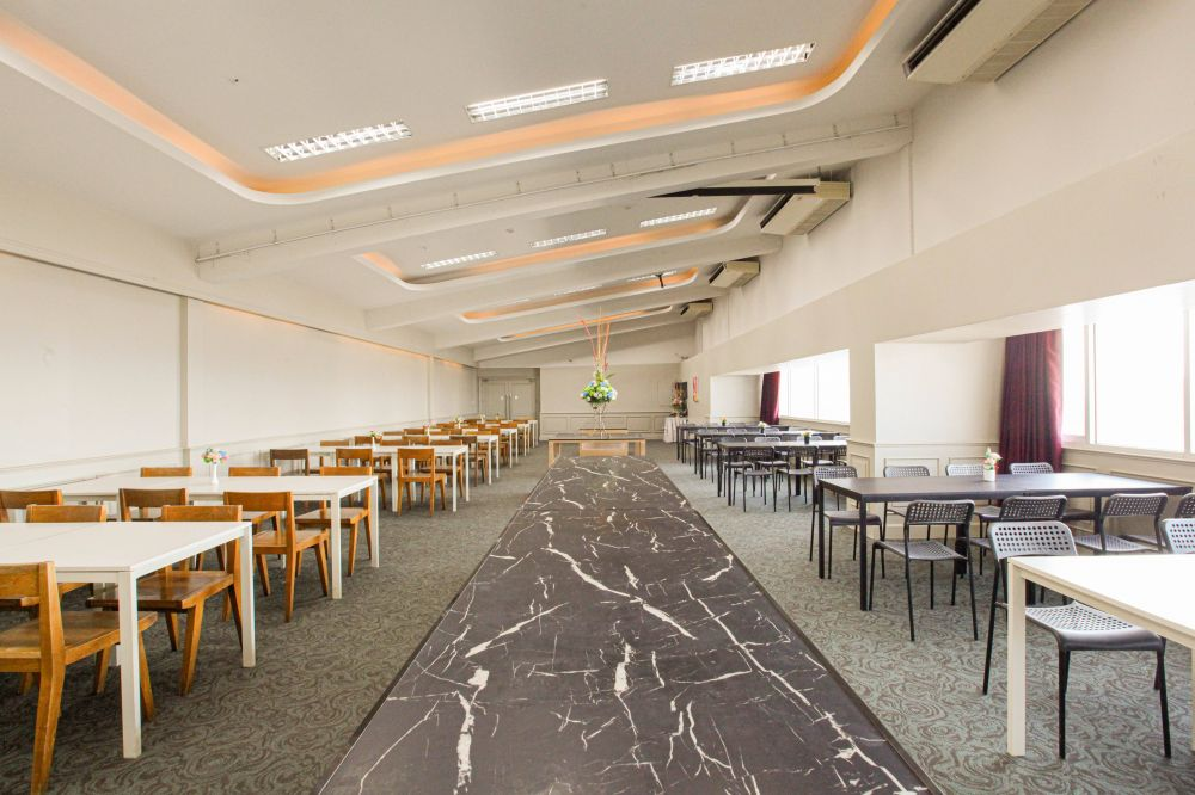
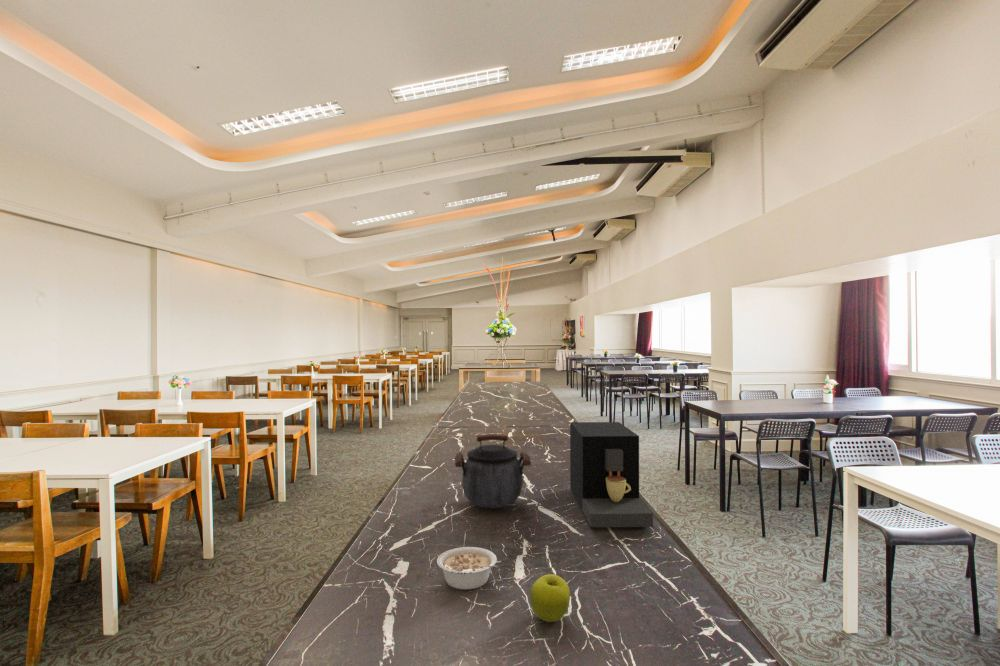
+ coffee maker [569,421,654,528]
+ kettle [453,433,532,509]
+ fruit [529,573,571,623]
+ legume [436,546,504,591]
